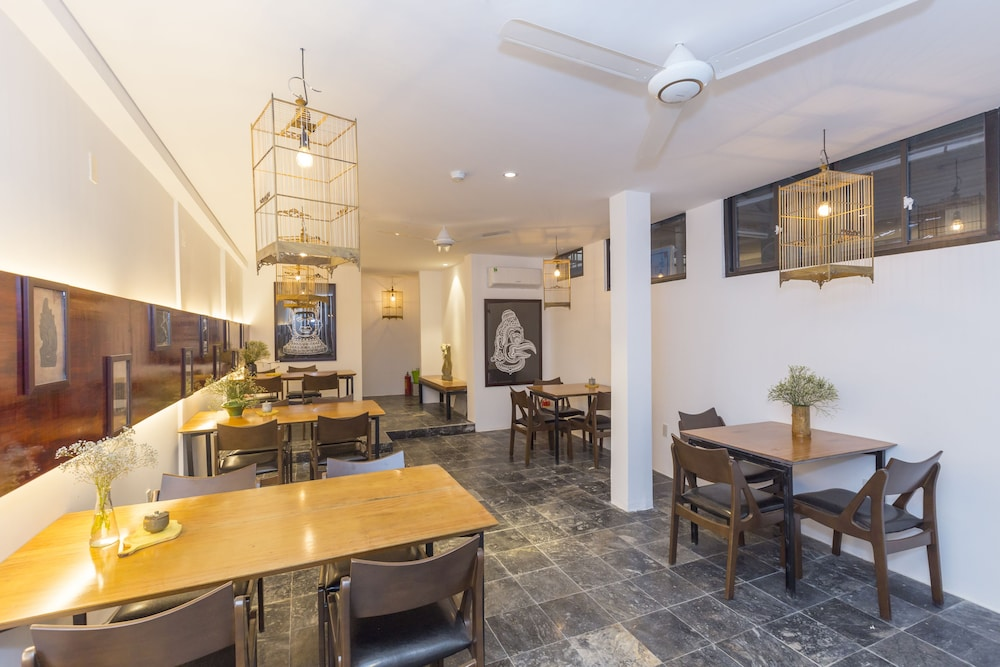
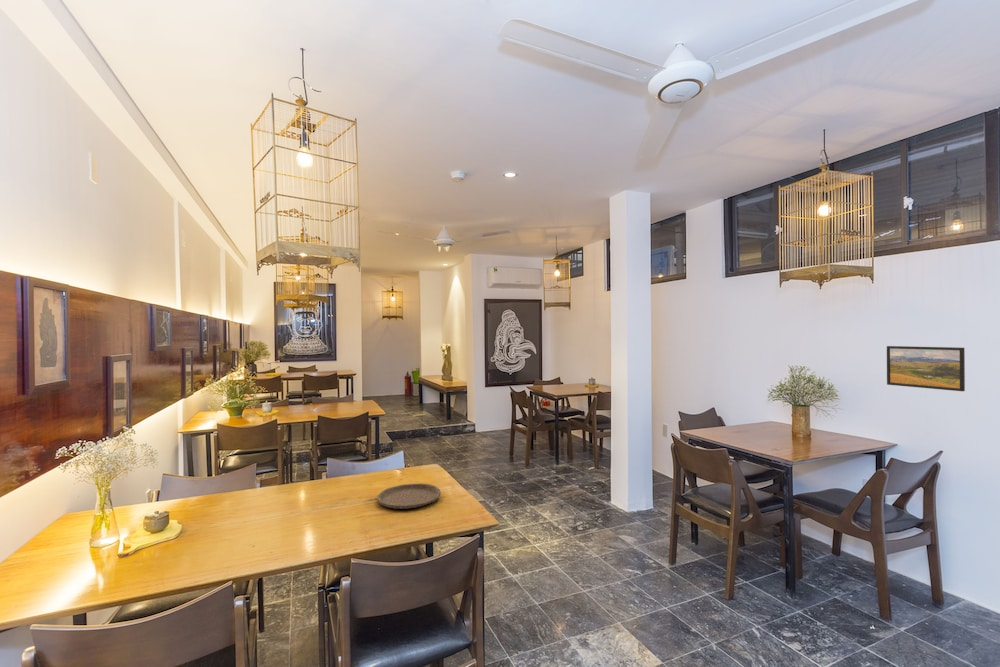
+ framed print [886,345,966,392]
+ plate [377,482,442,510]
